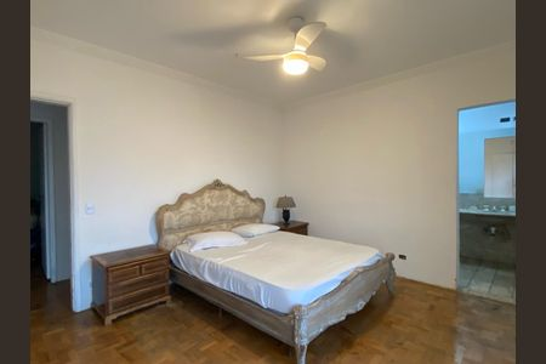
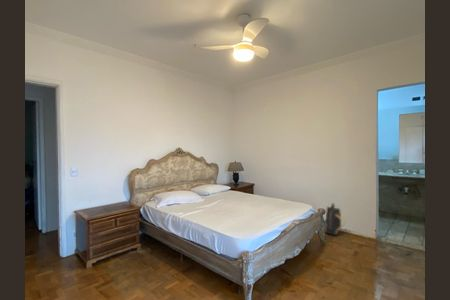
+ backpack [324,202,347,237]
